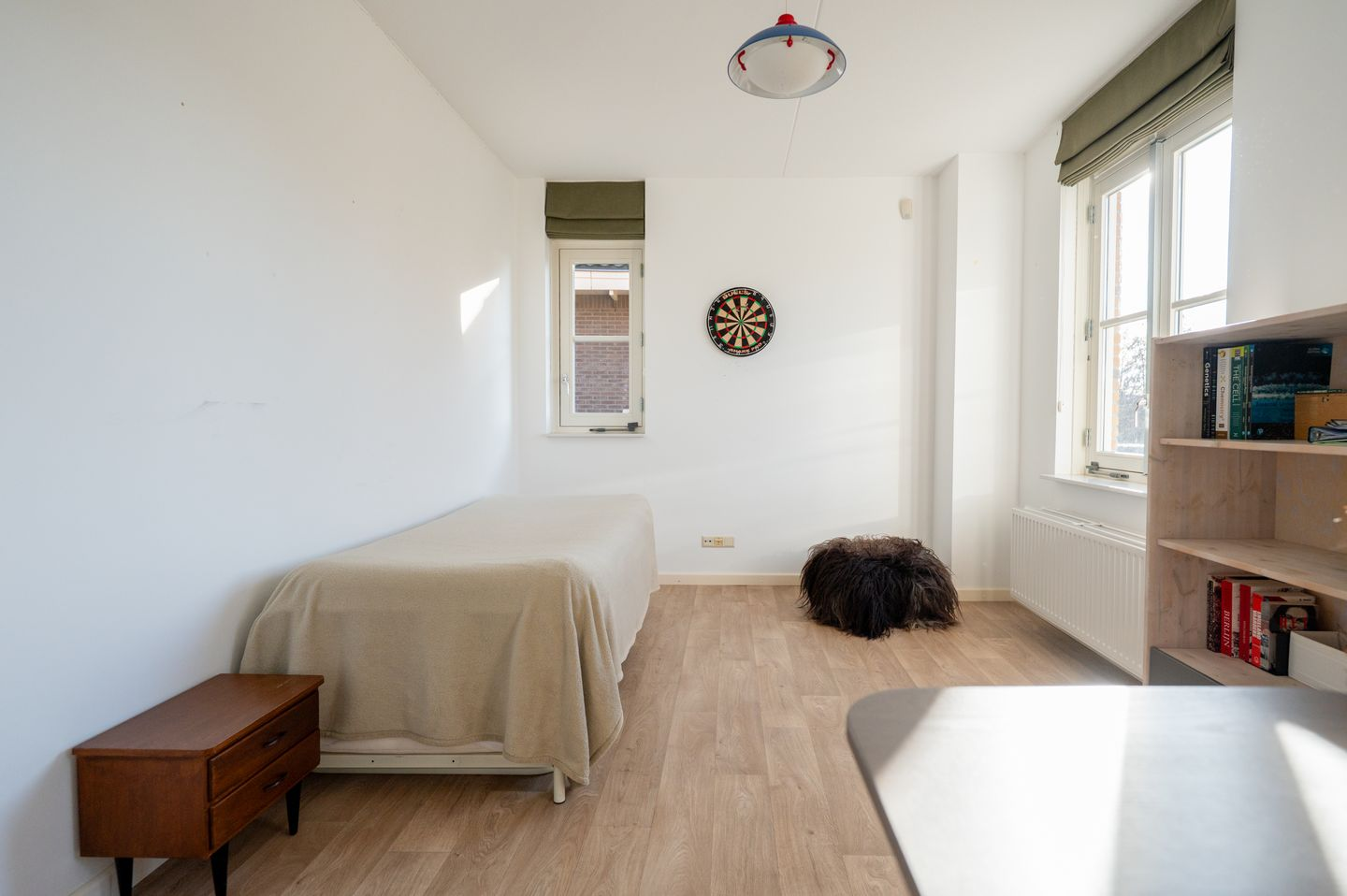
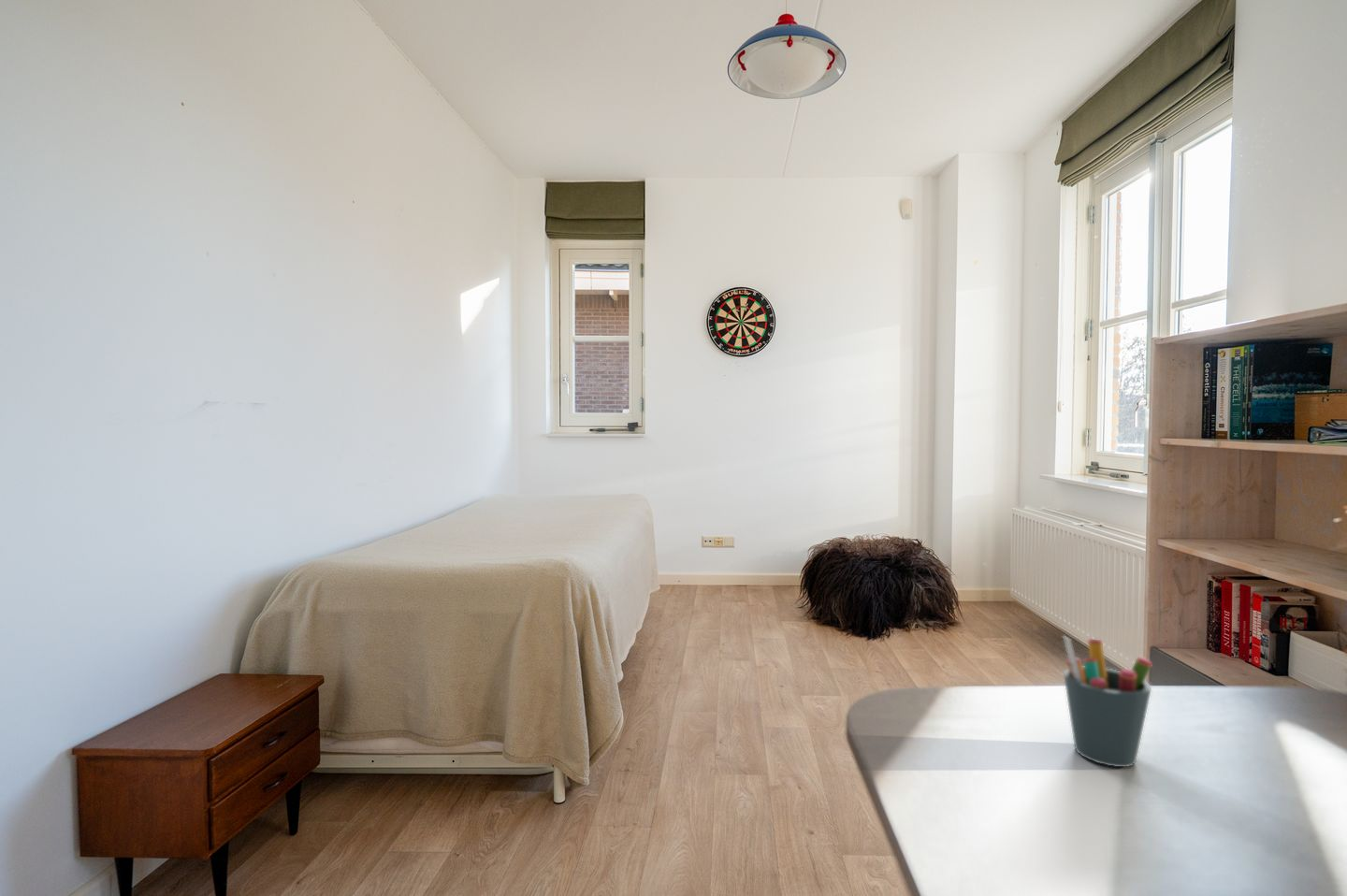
+ pen holder [1062,635,1153,768]
